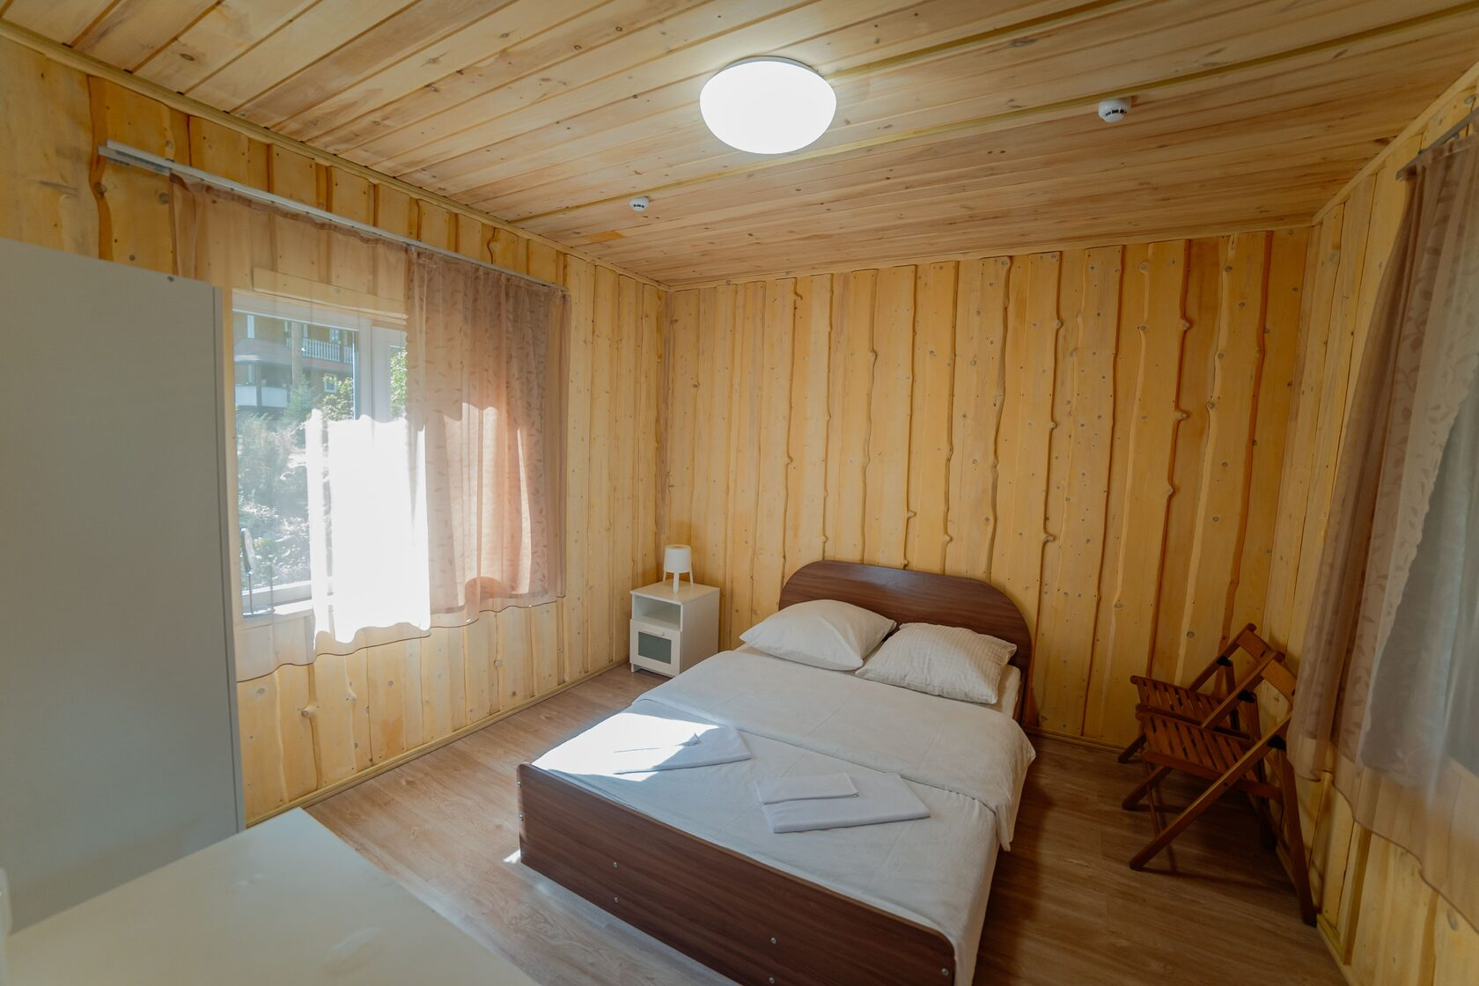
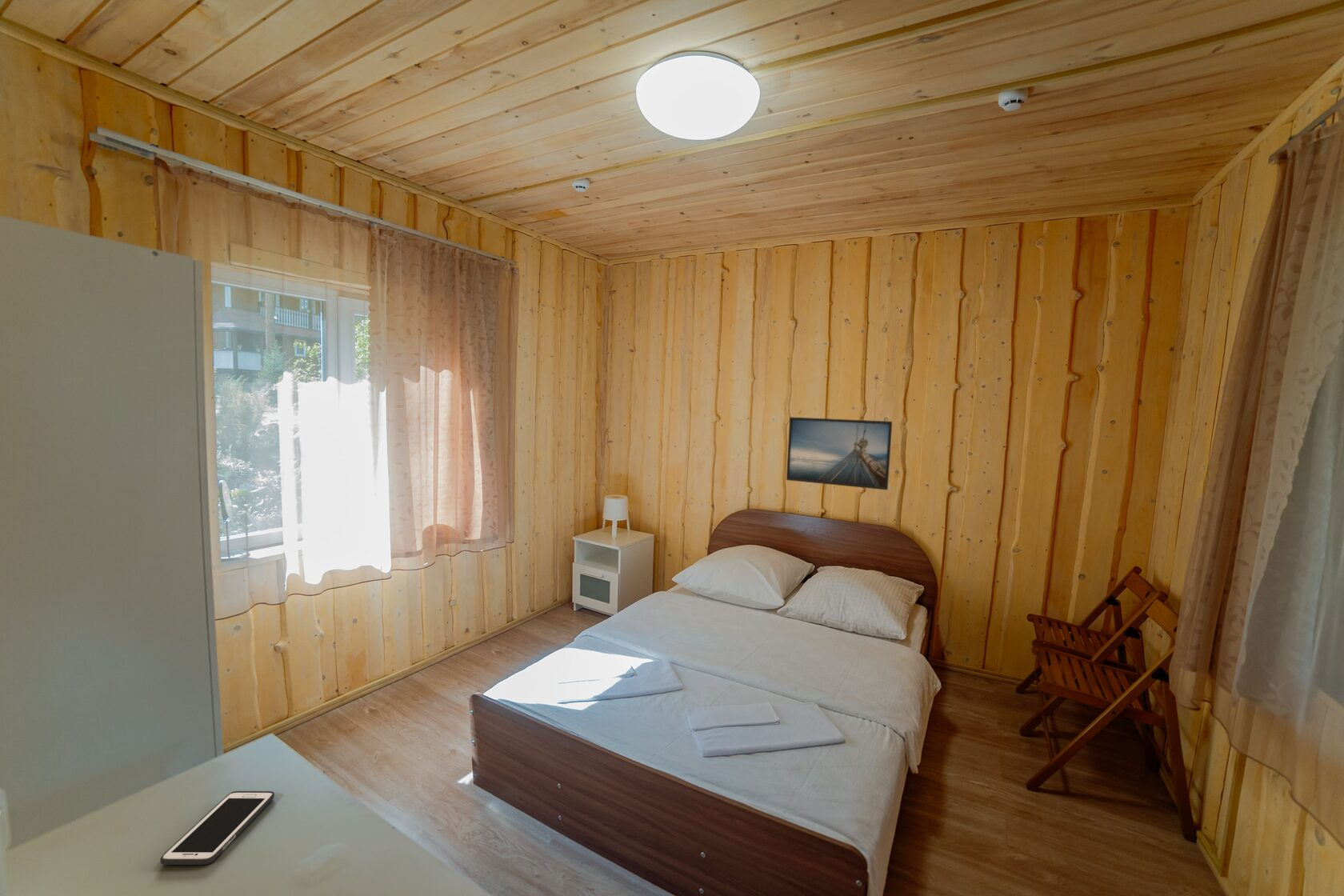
+ cell phone [159,790,275,866]
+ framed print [786,416,893,490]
